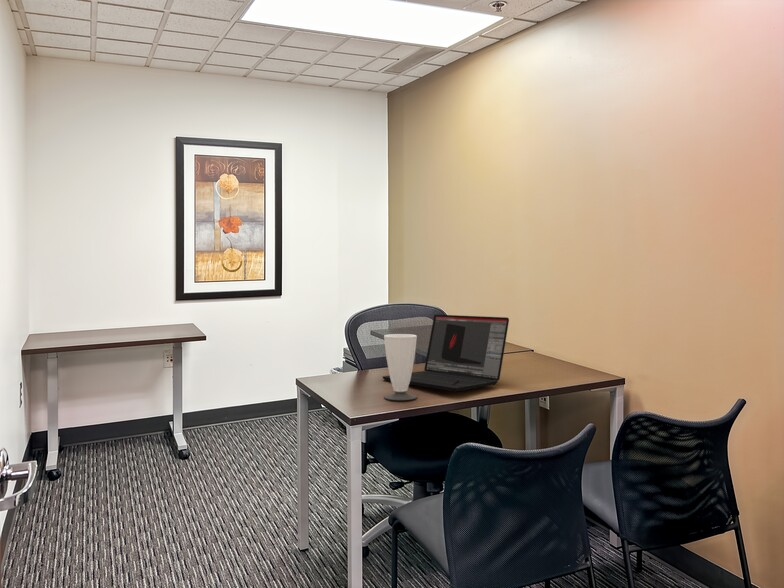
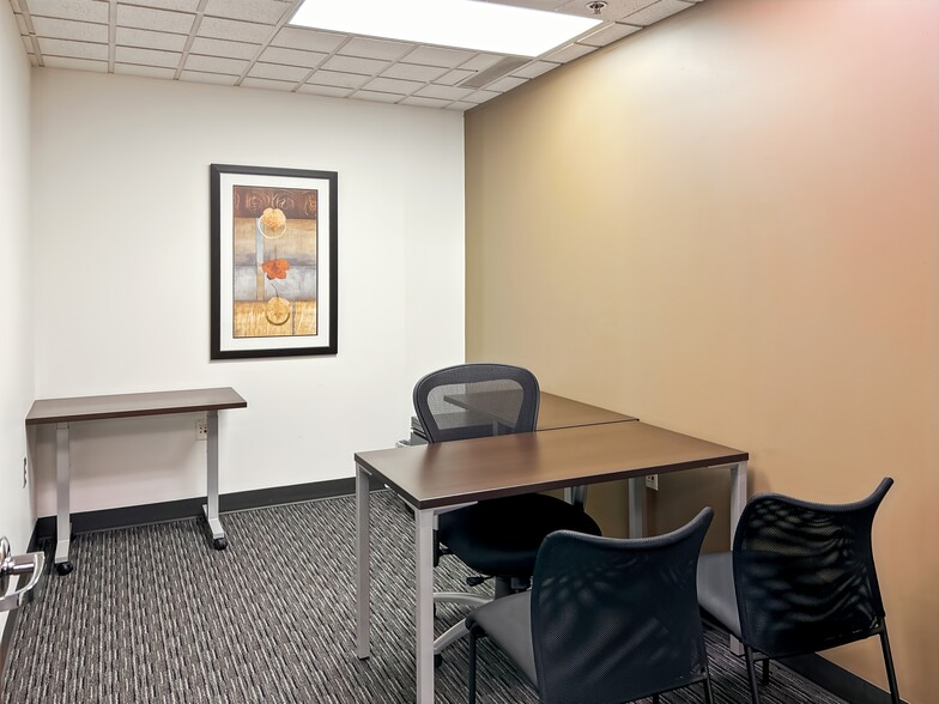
- laptop [382,314,510,392]
- cup [383,333,418,401]
